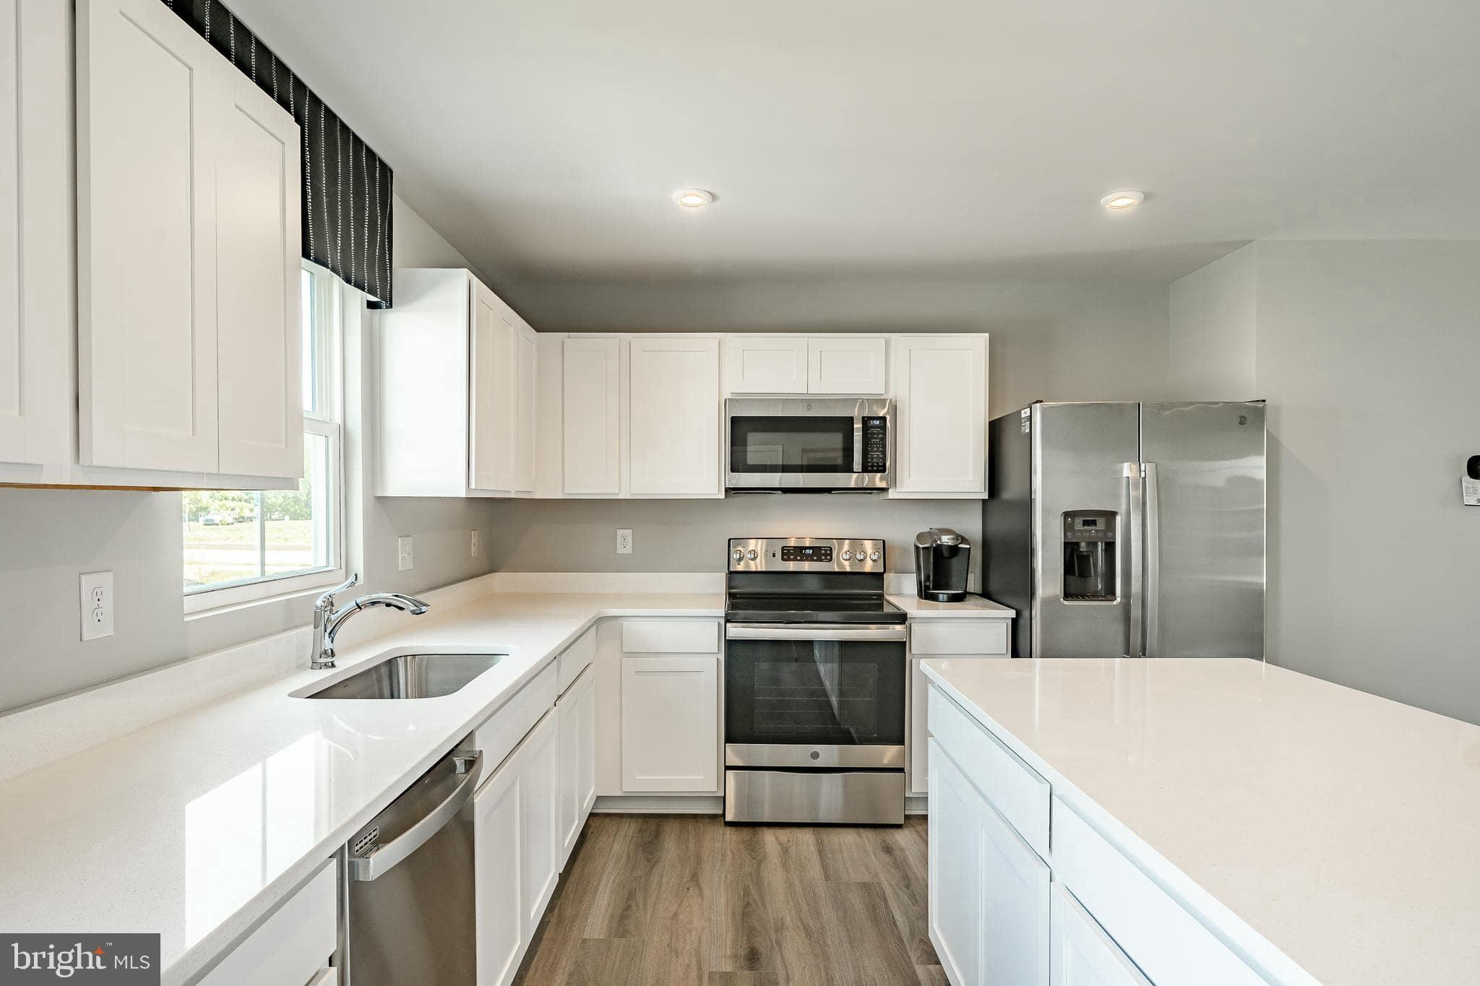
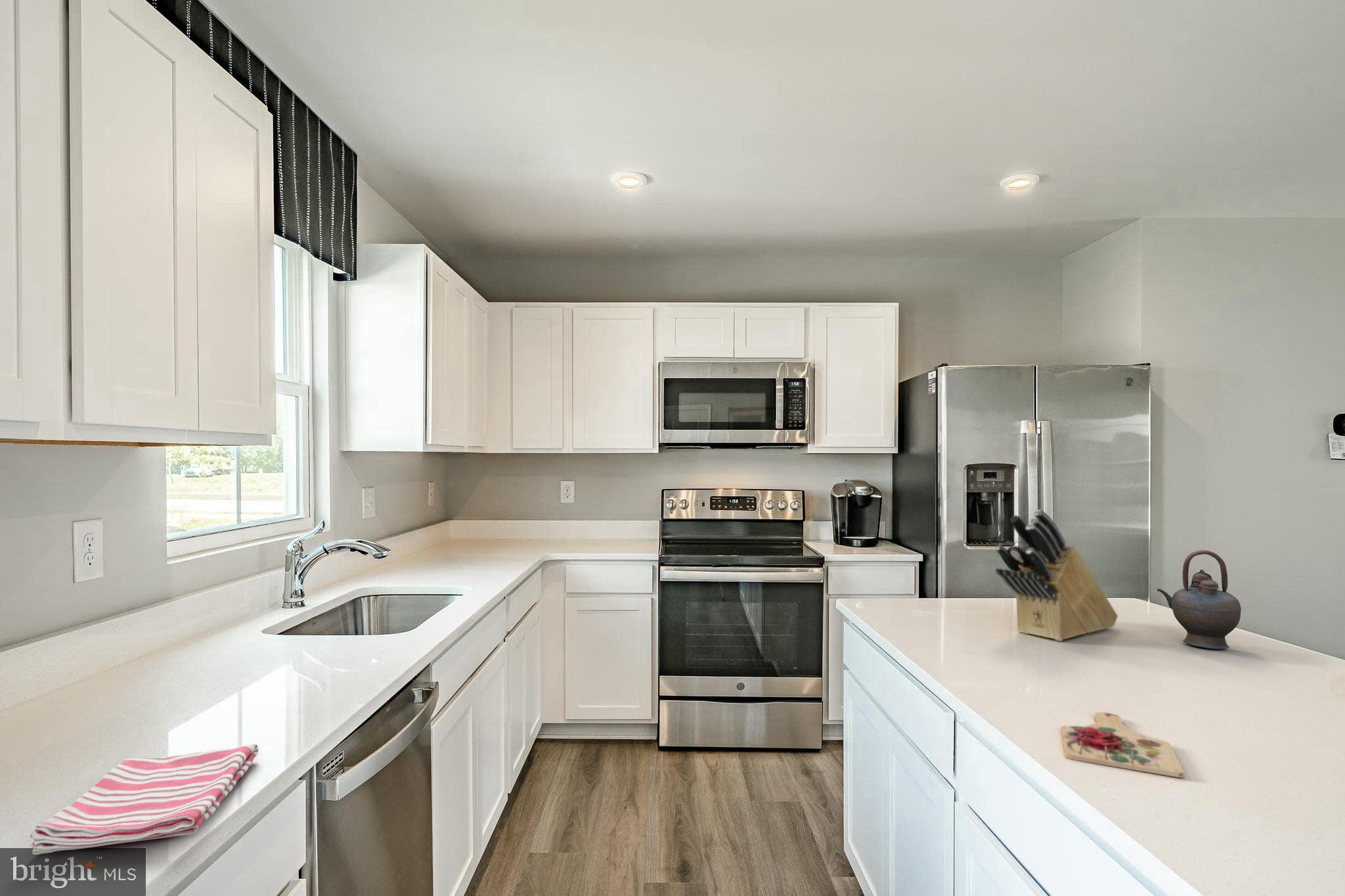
+ dish towel [30,744,259,855]
+ knife block [994,509,1118,642]
+ teapot [1157,549,1242,650]
+ cutting board [1061,712,1185,779]
